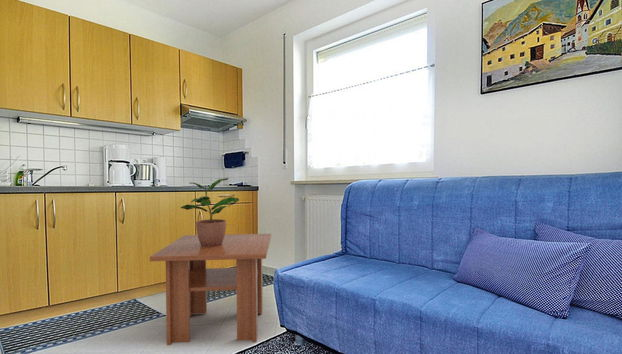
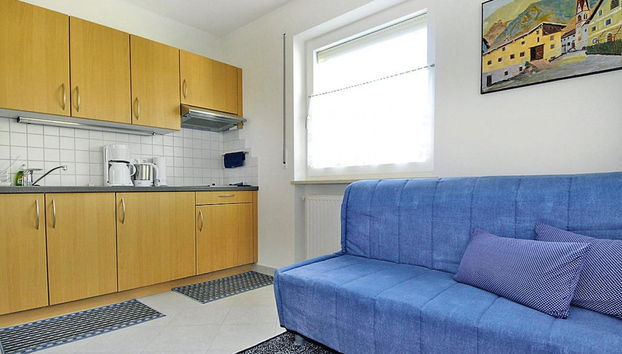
- potted plant [180,177,240,247]
- coffee table [149,233,272,346]
